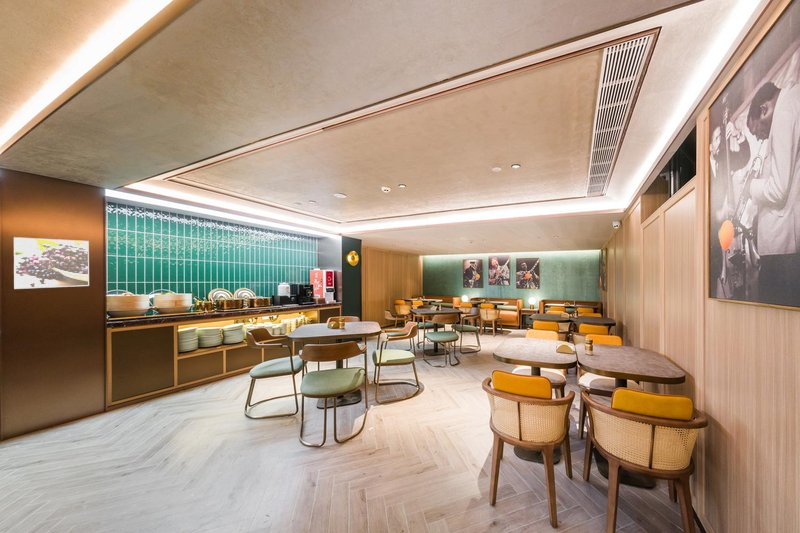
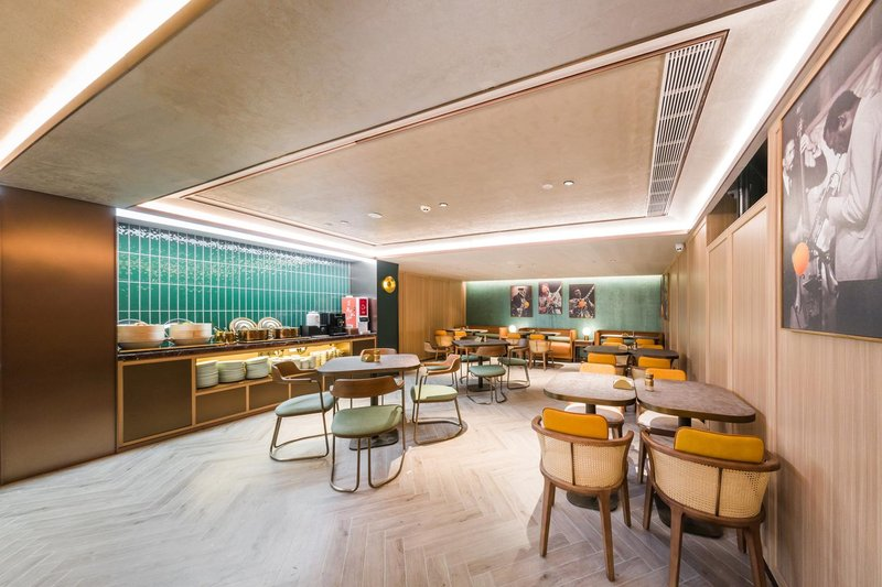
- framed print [13,236,90,290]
